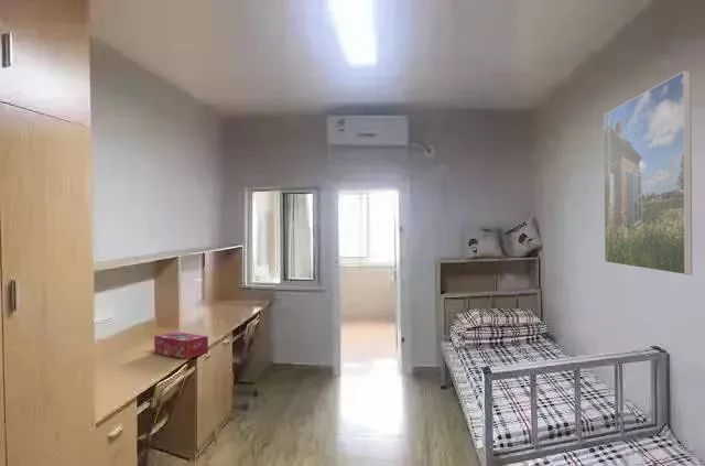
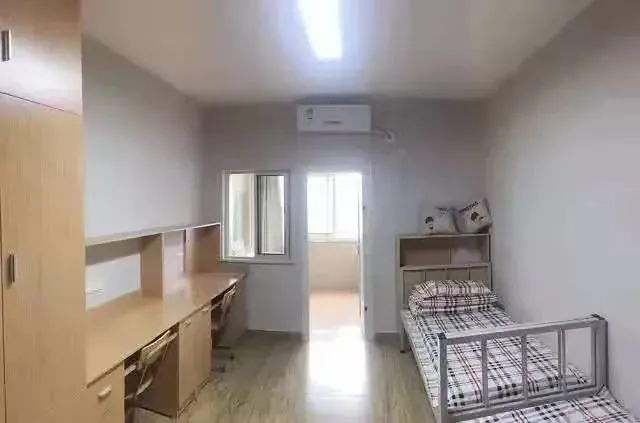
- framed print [603,69,693,277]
- tissue box [153,330,209,360]
